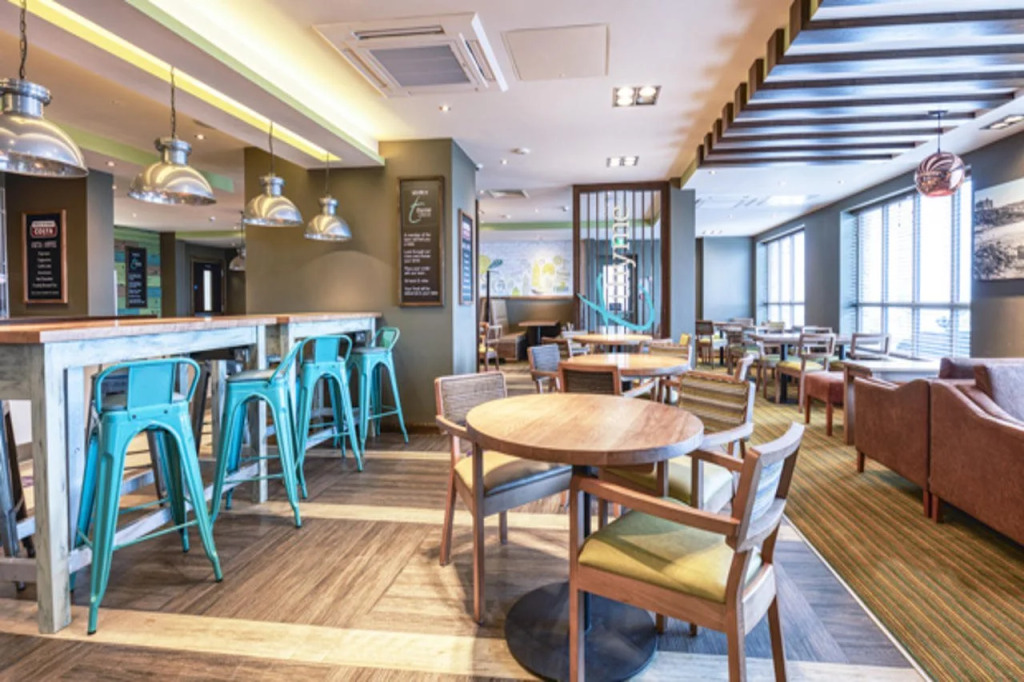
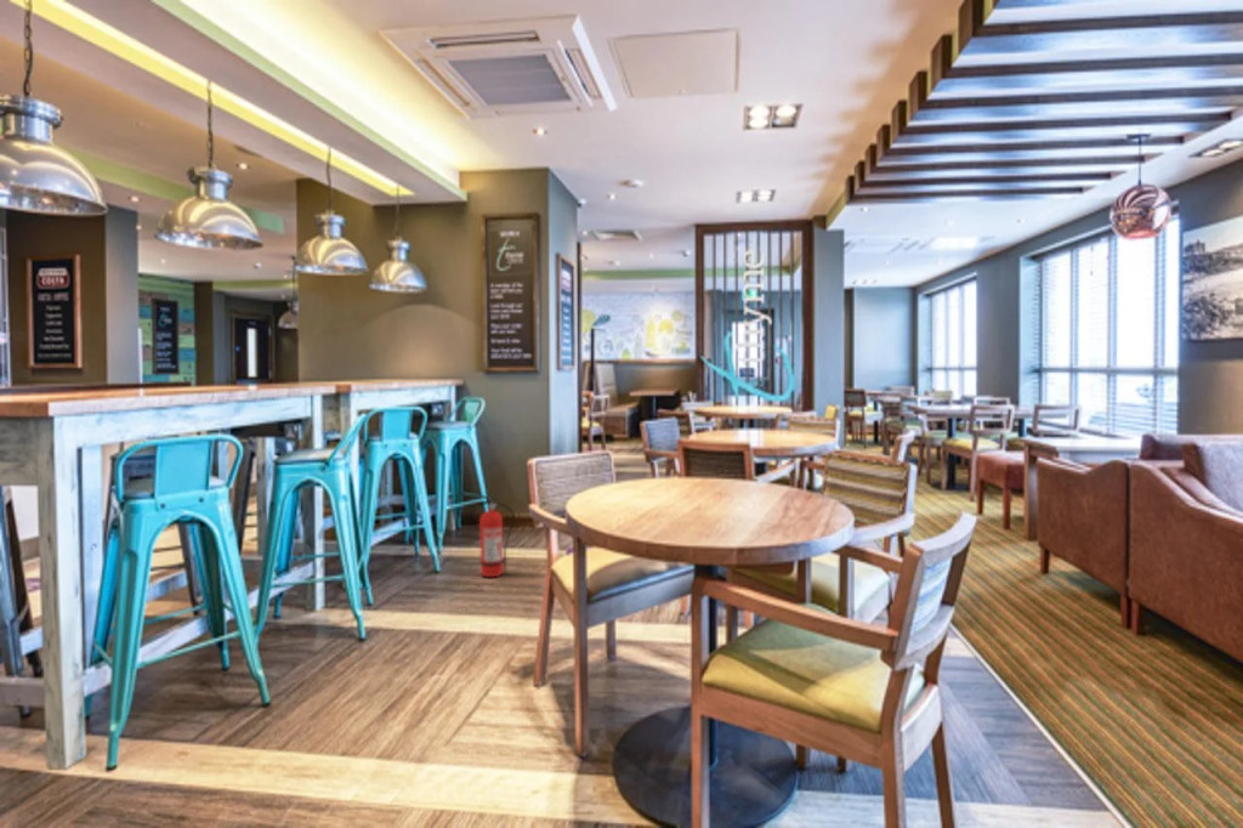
+ fire extinguisher [471,494,516,578]
